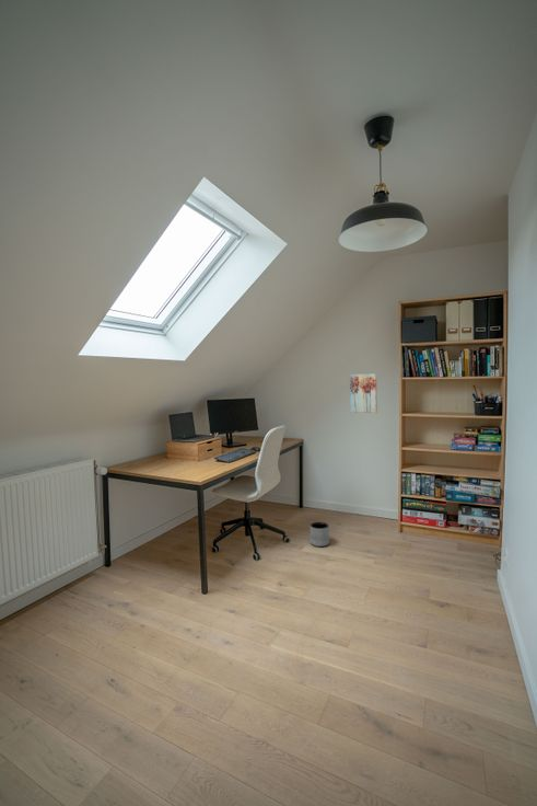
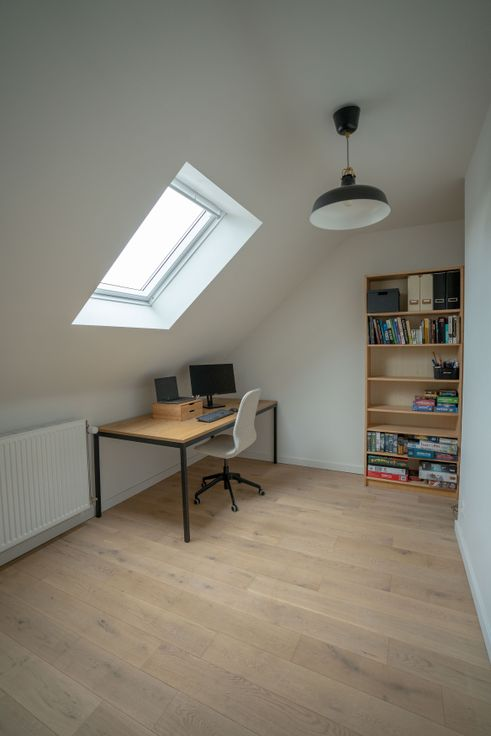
- planter [310,521,330,548]
- wall art [349,372,378,414]
